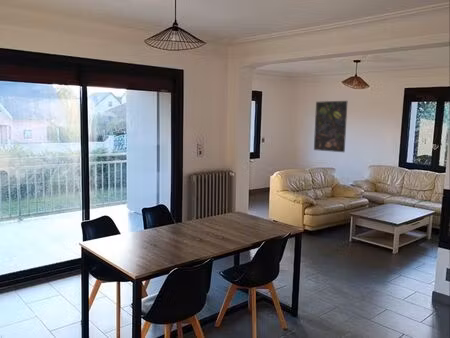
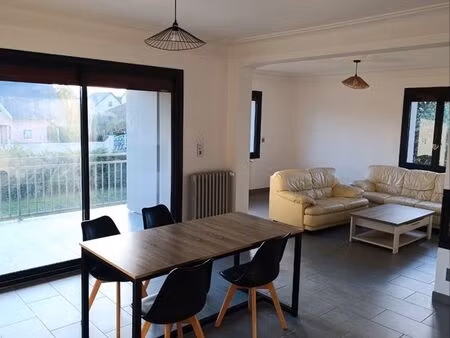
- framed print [313,100,348,153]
